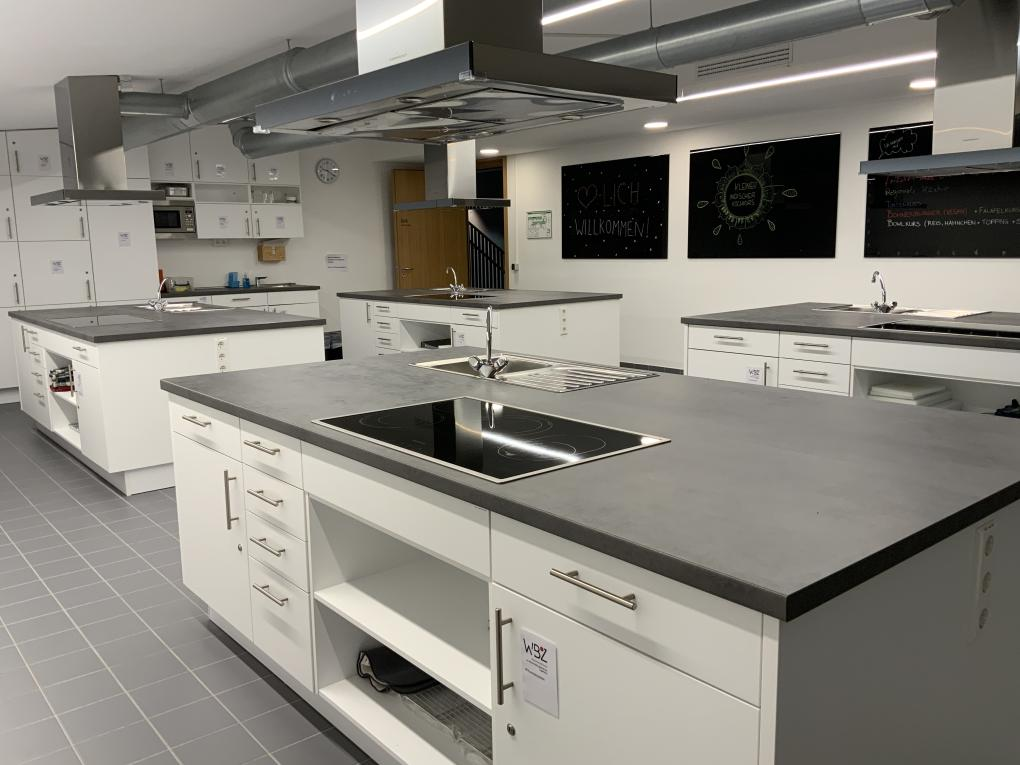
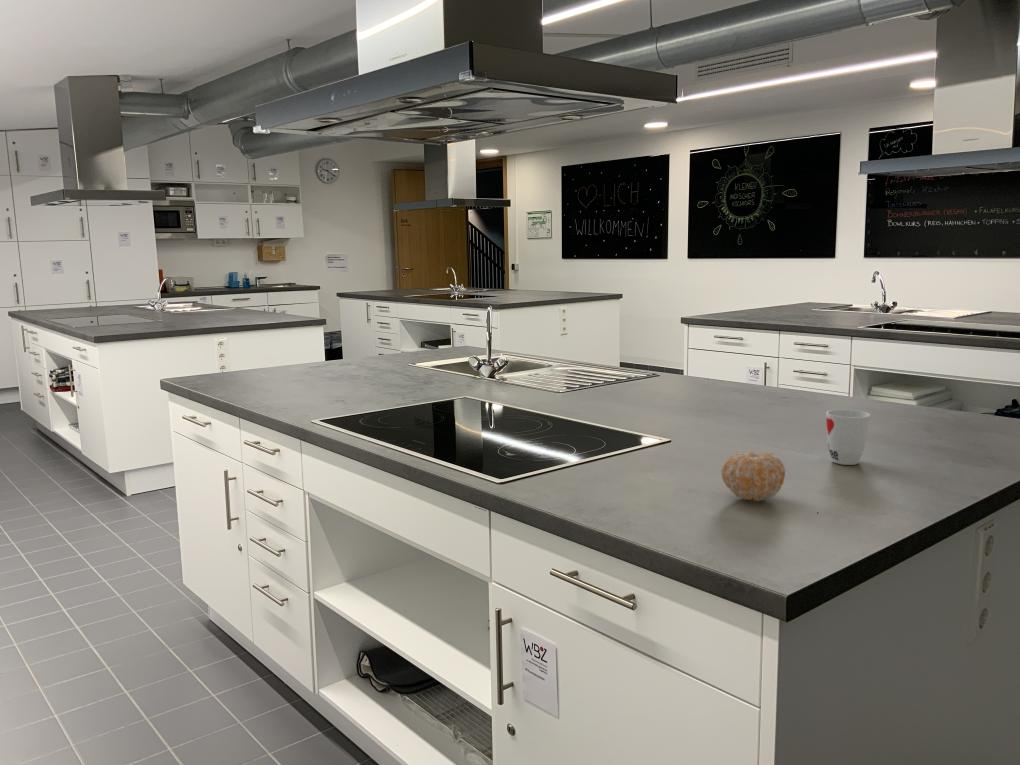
+ fruit [721,451,786,502]
+ cup [825,409,871,466]
